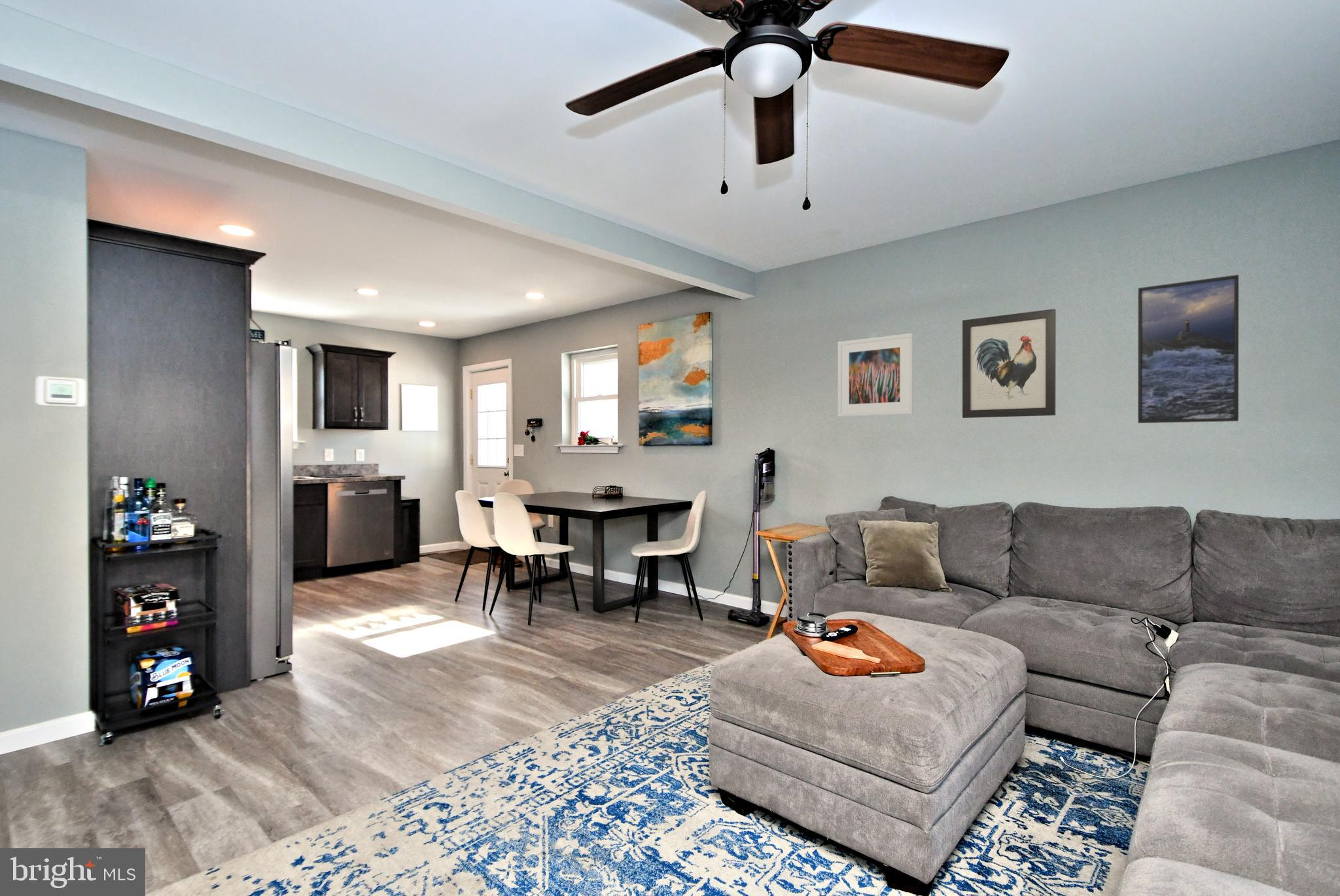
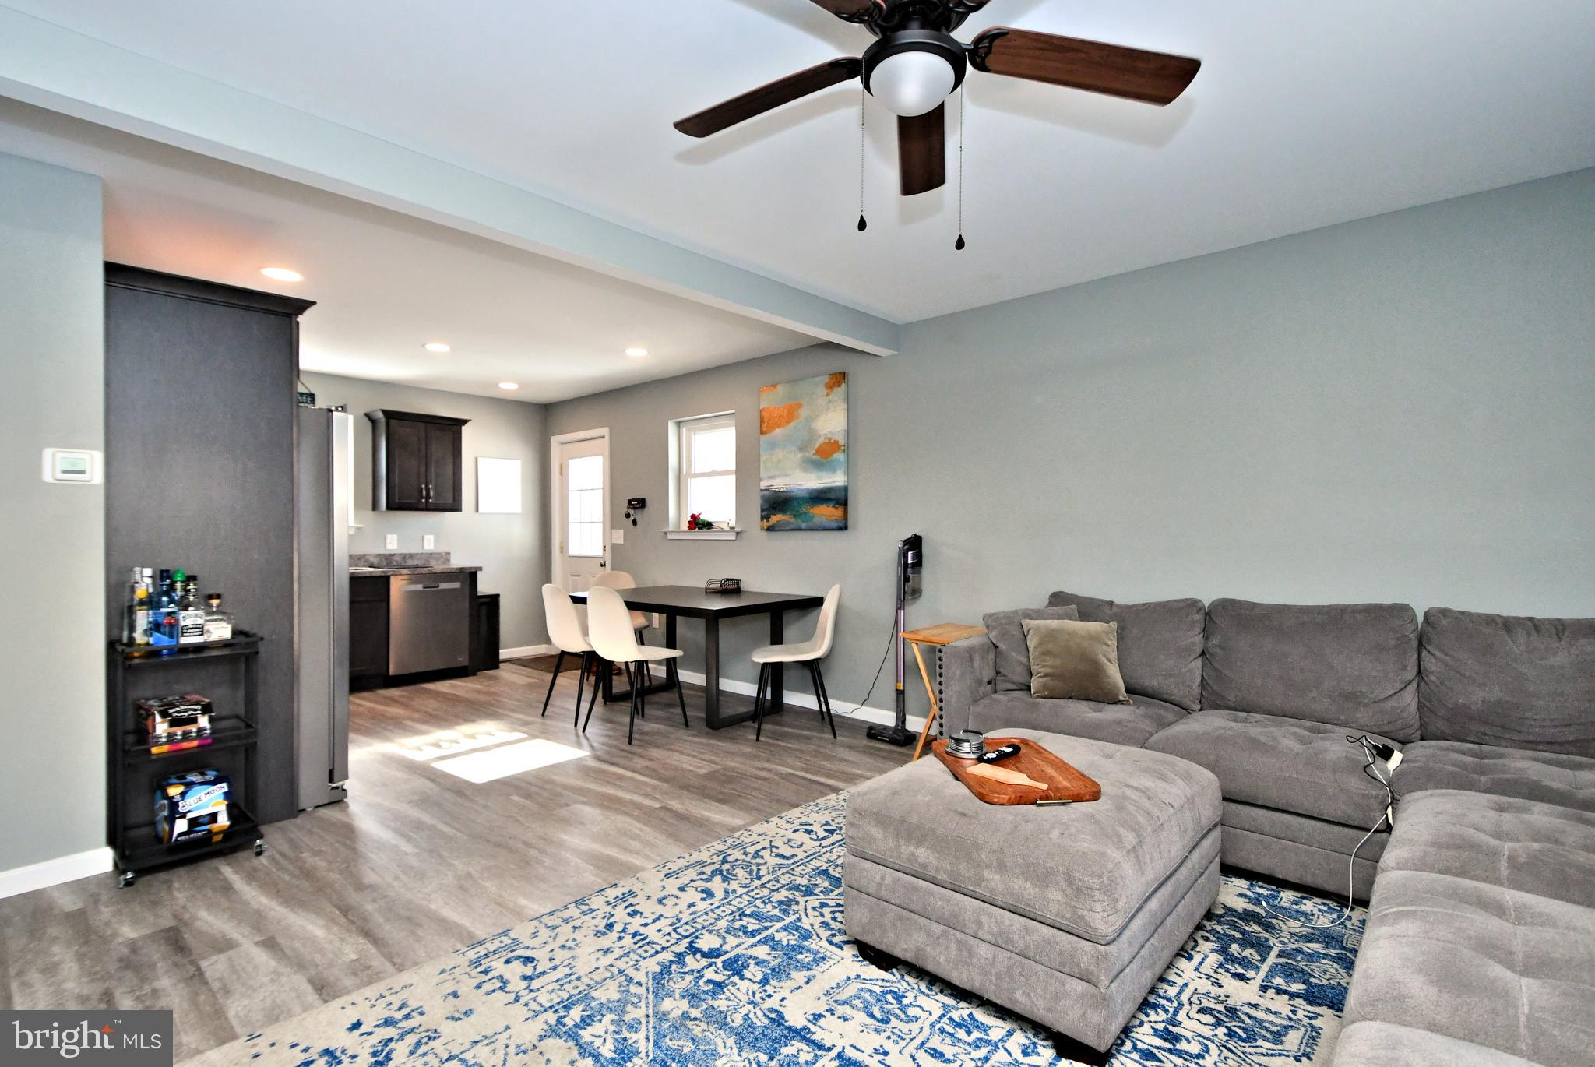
- wall art [962,308,1057,419]
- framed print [837,333,914,417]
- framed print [1137,274,1239,424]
